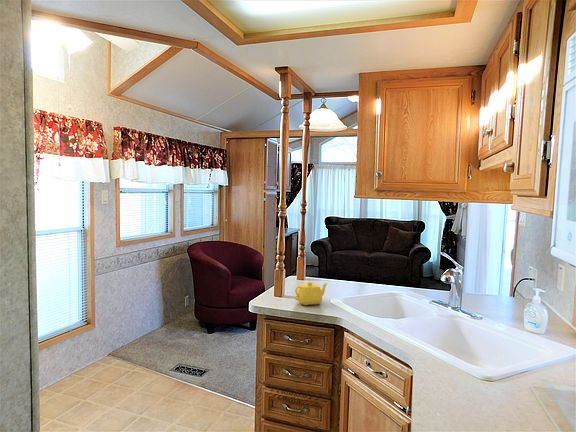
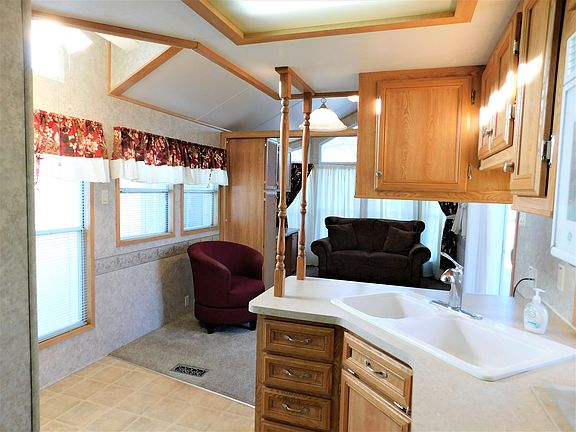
- teapot [294,281,329,306]
